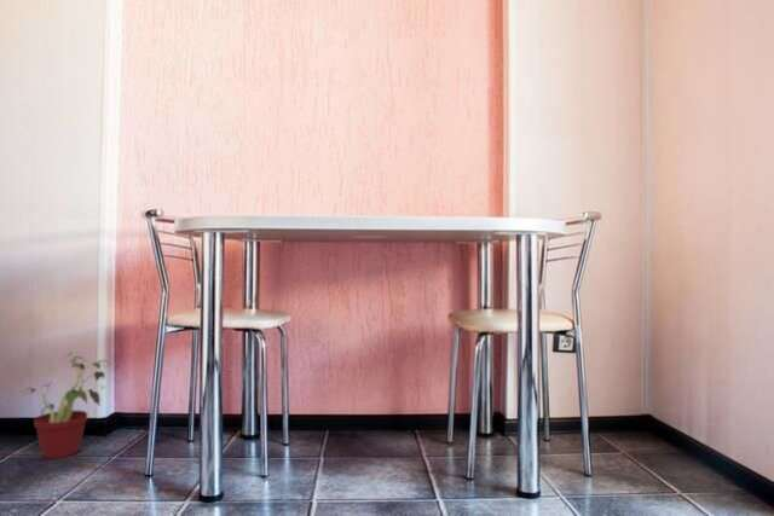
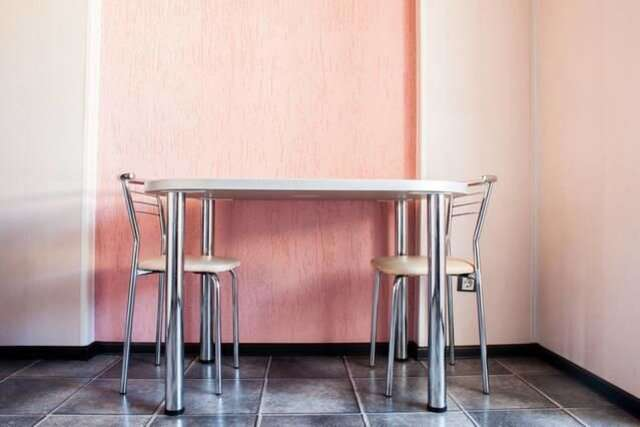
- potted plant [23,350,112,460]
